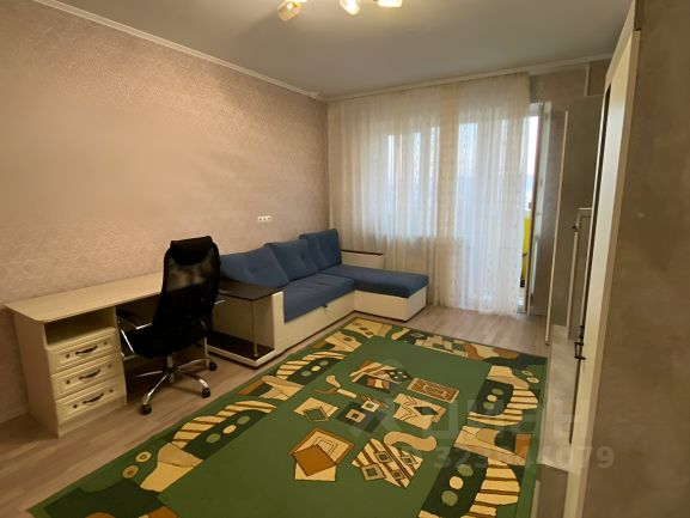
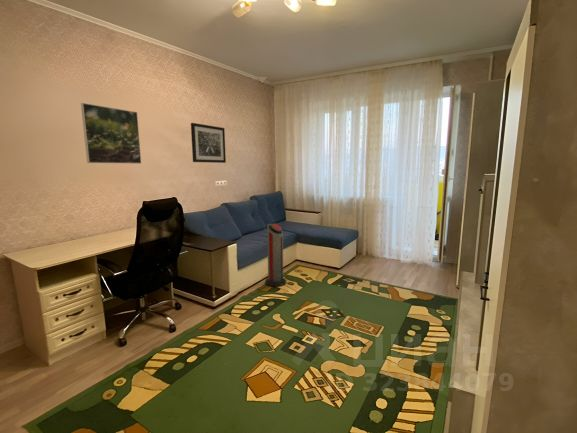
+ air purifier [264,223,287,287]
+ wall art [190,122,227,164]
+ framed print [80,102,142,165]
